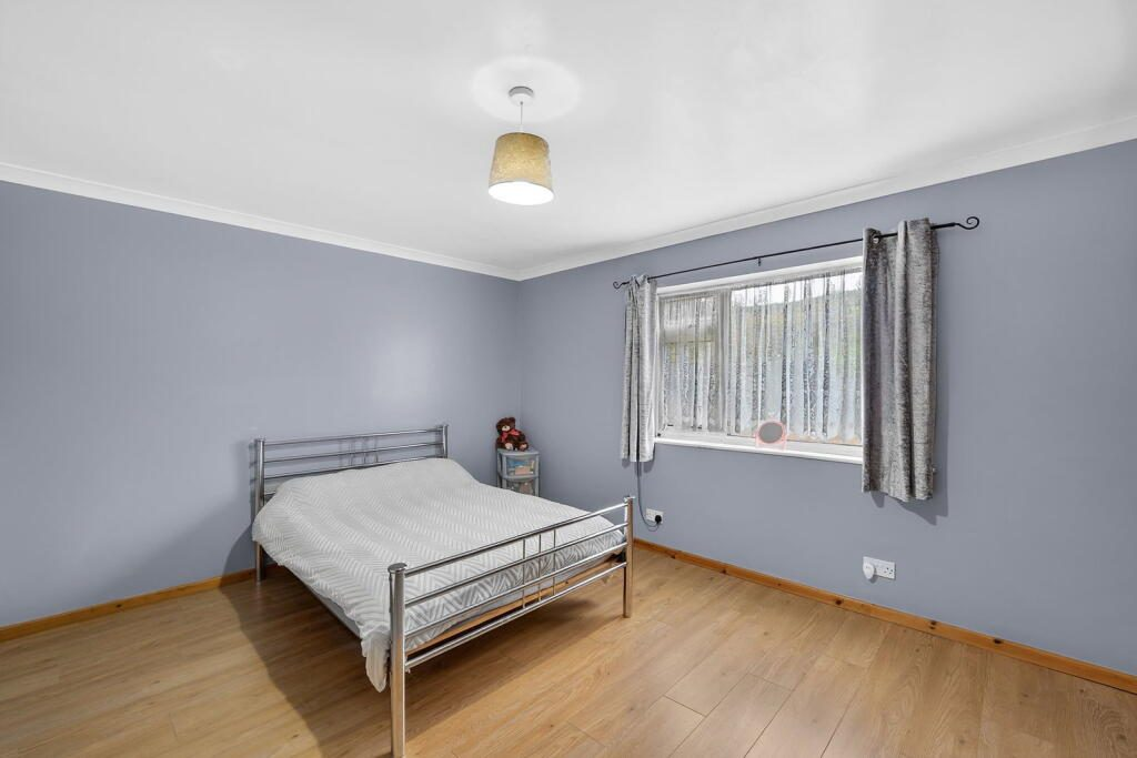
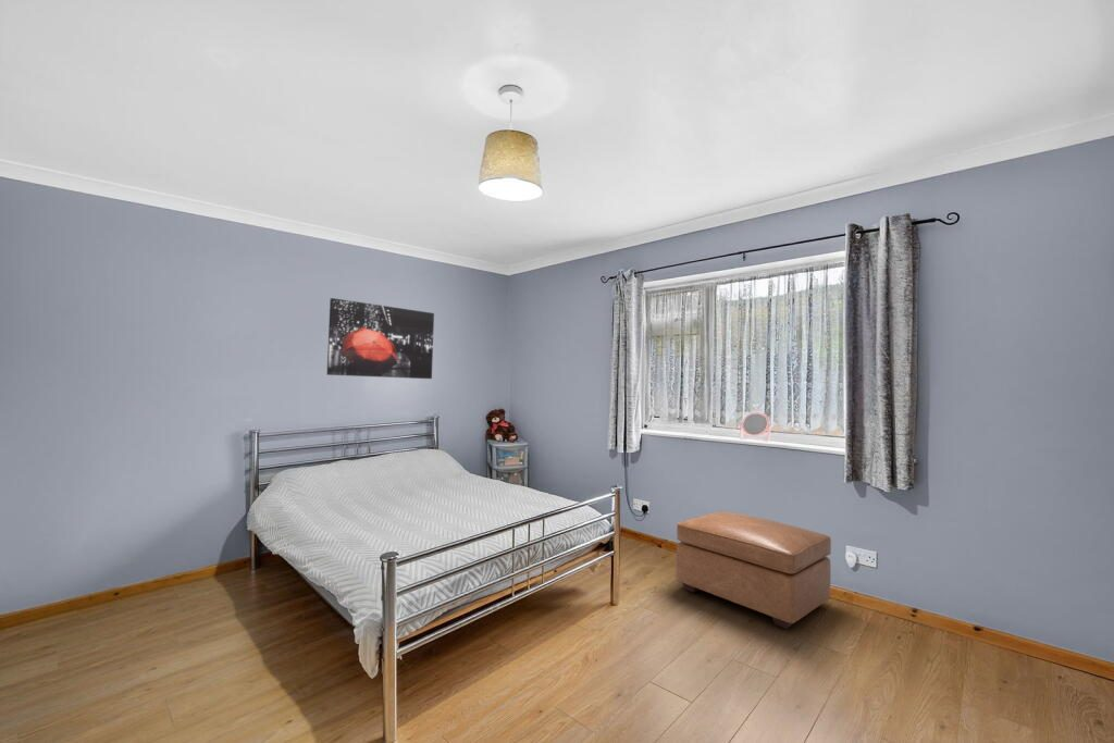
+ ottoman [674,510,832,630]
+ wall art [326,297,435,380]
